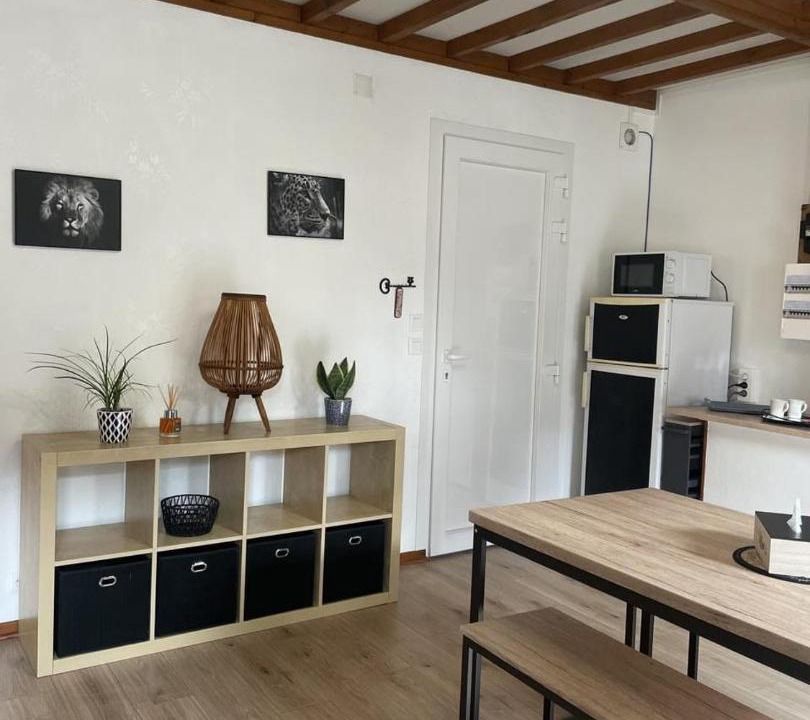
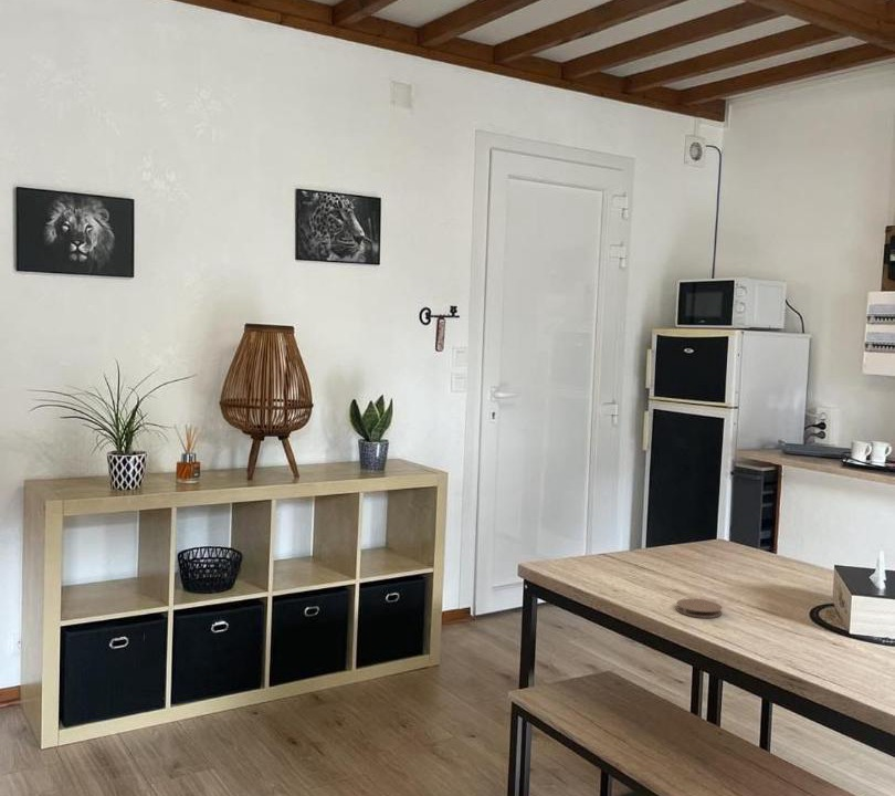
+ coaster [675,597,724,619]
